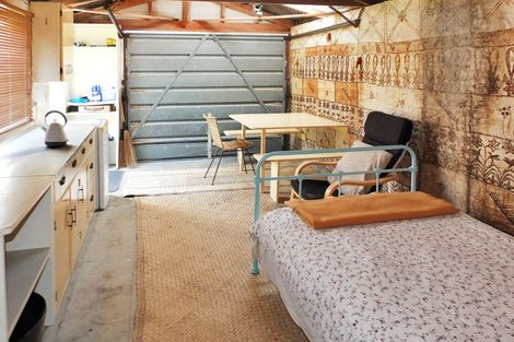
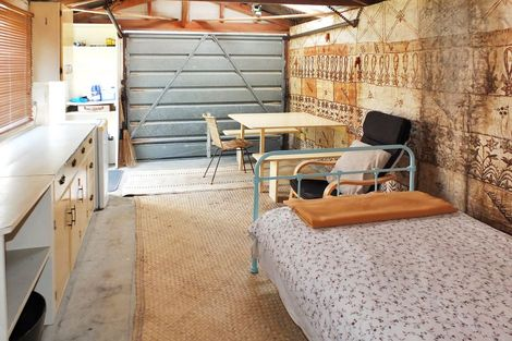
- kettle [39,109,70,148]
